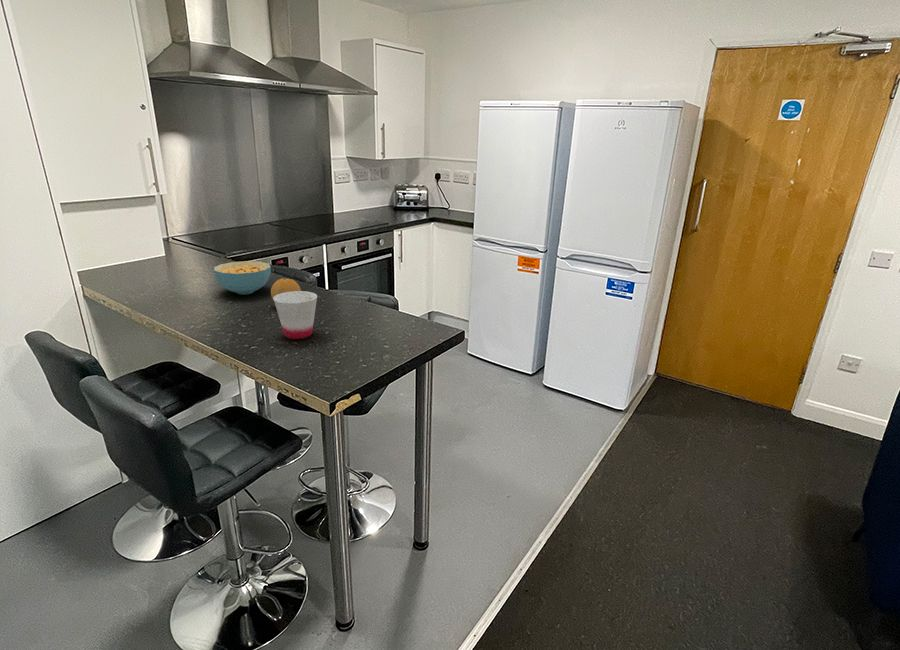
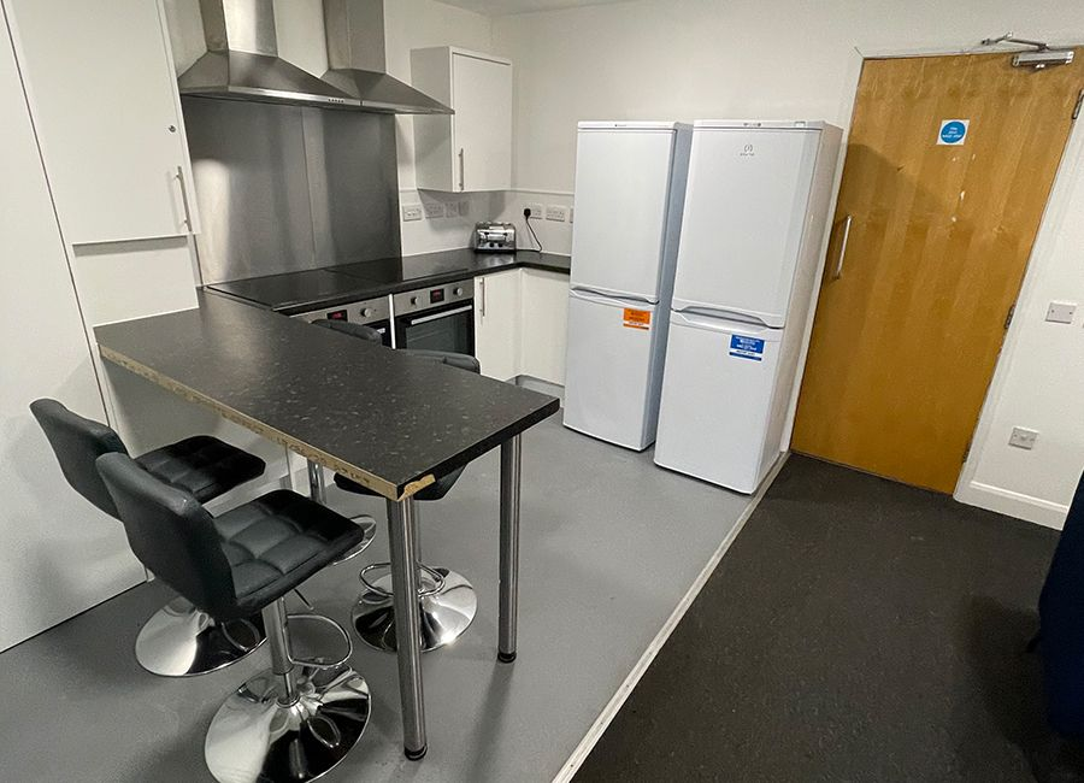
- cup [272,290,318,340]
- cereal bowl [213,260,272,295]
- fruit [270,277,302,301]
